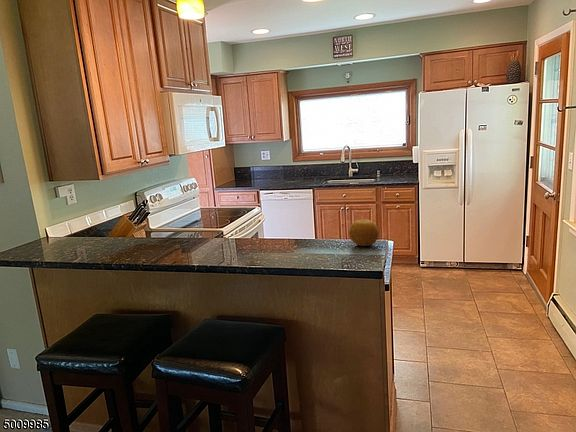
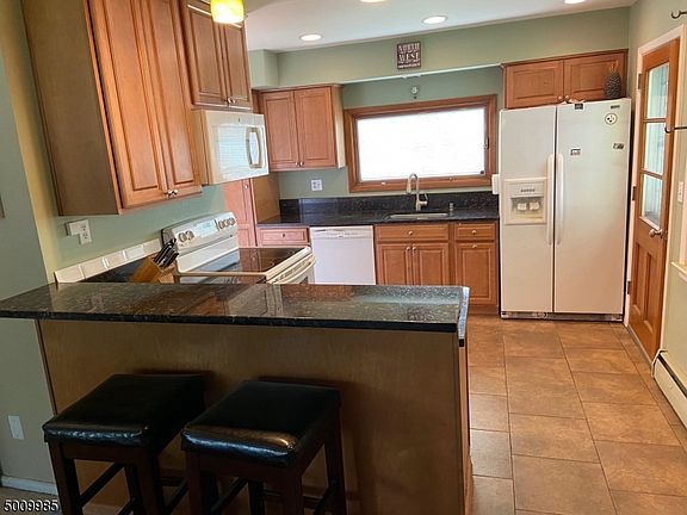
- fruit [348,219,380,247]
